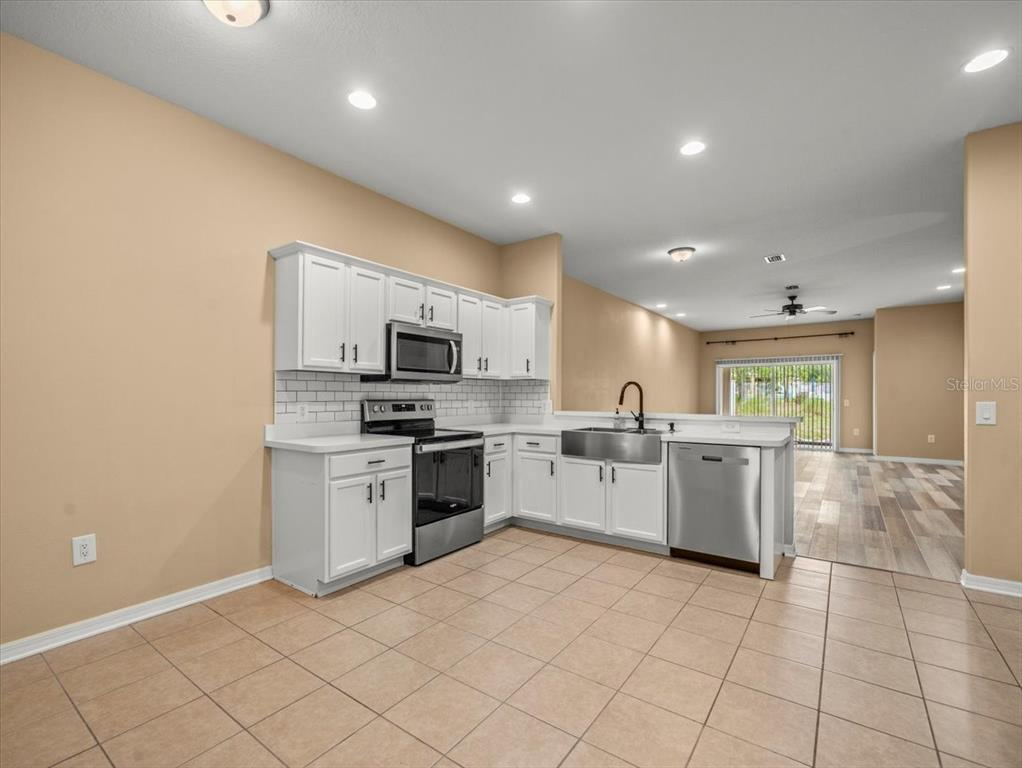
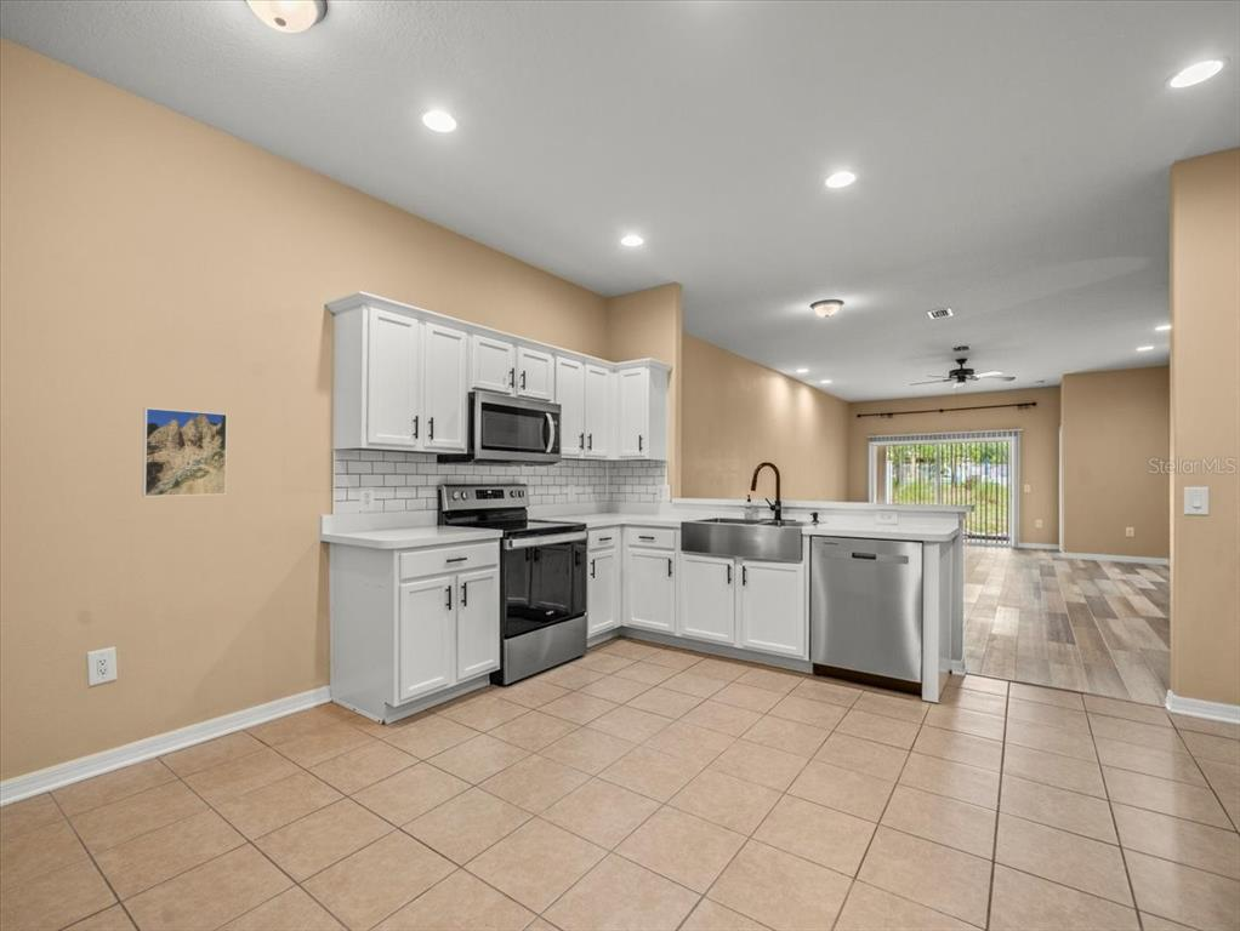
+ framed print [141,406,228,498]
